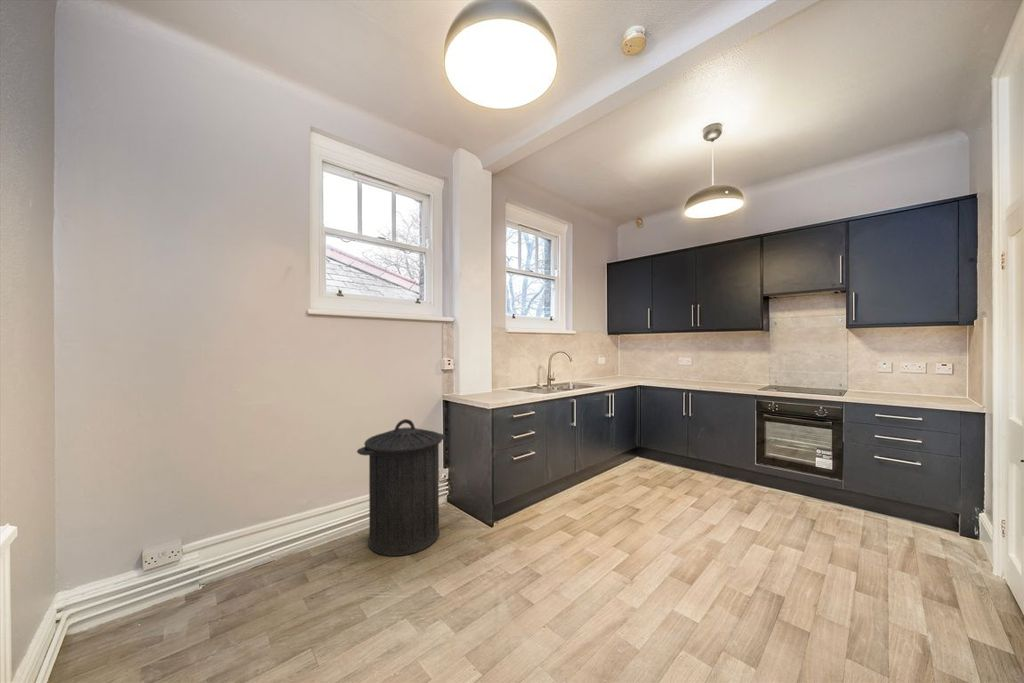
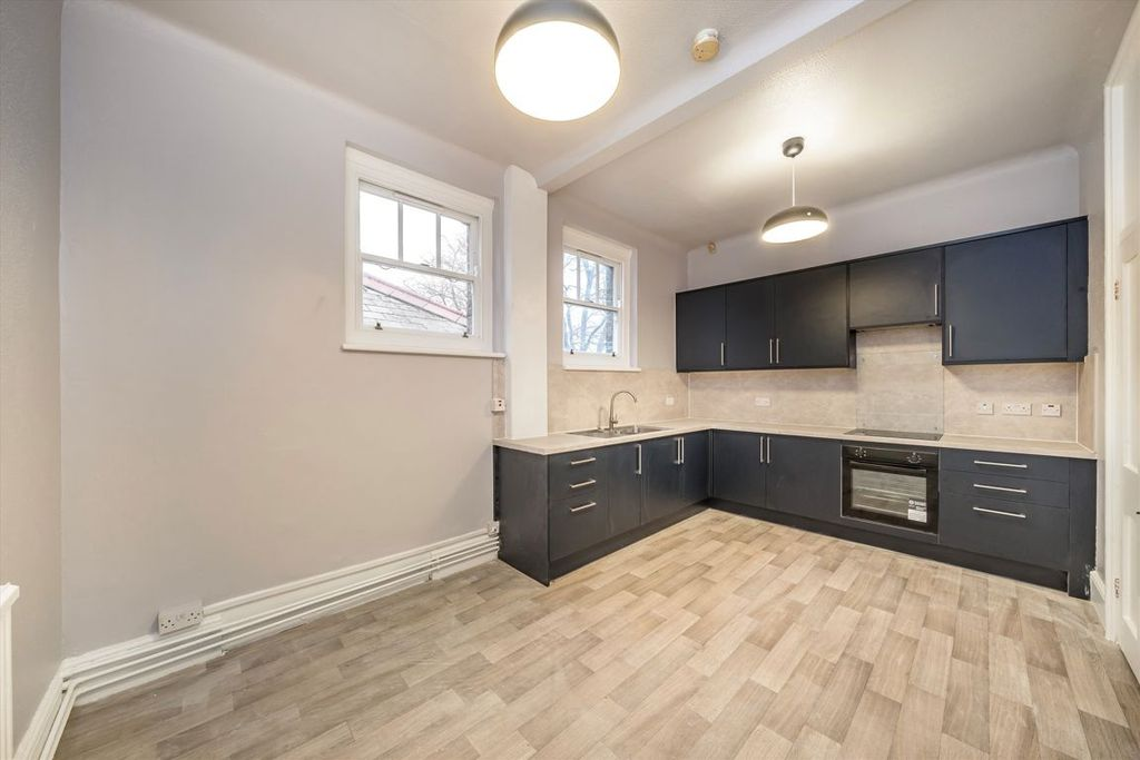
- trash can [356,418,447,557]
